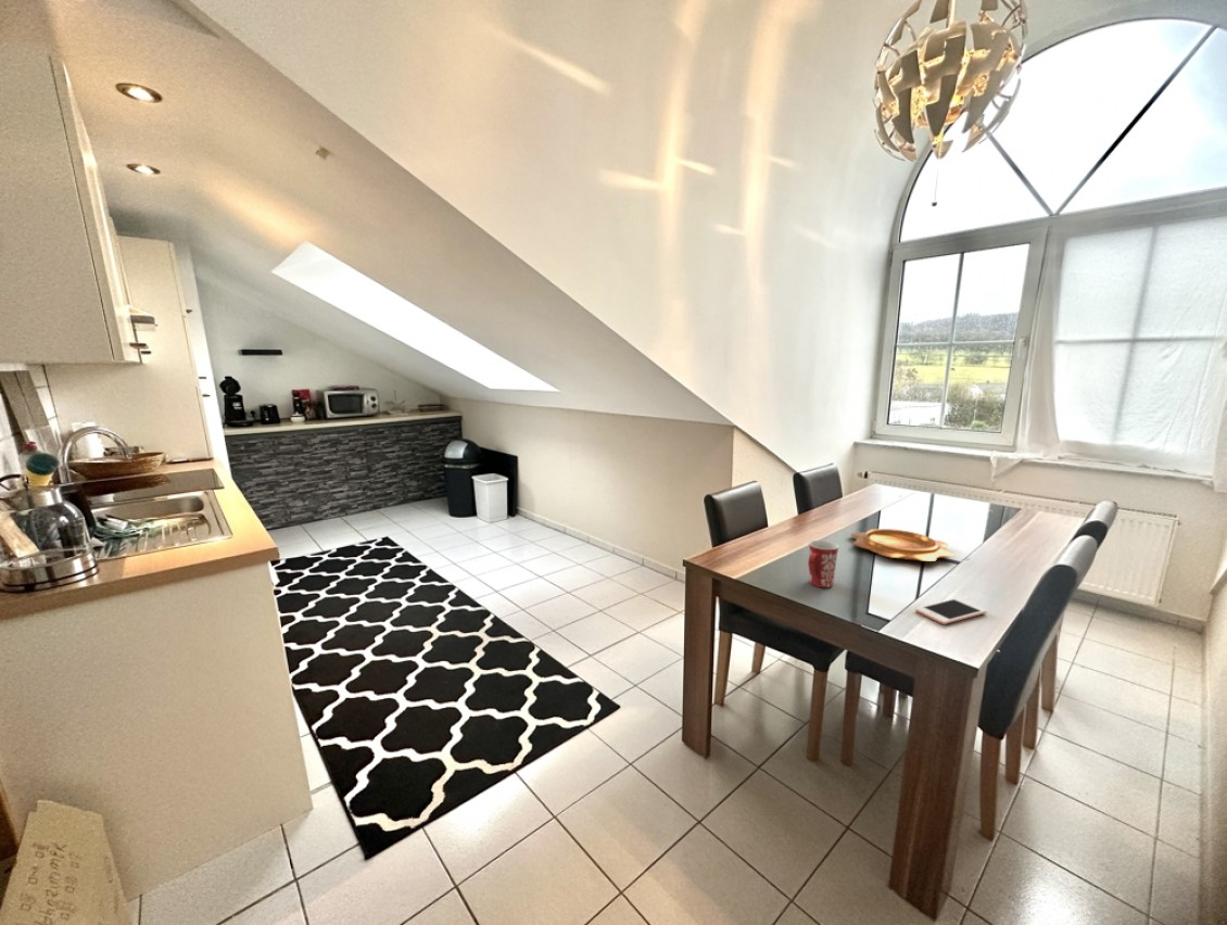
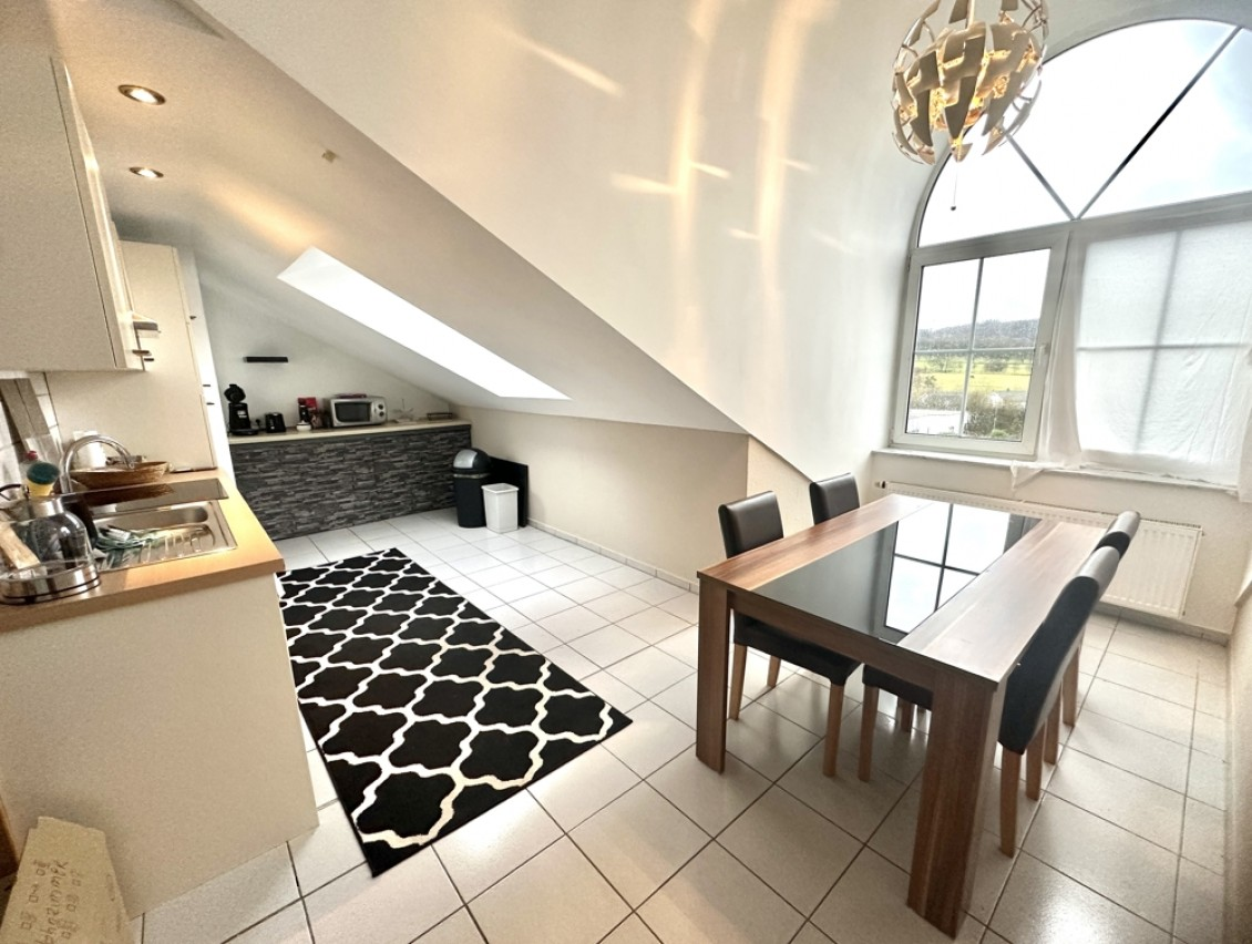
- cell phone [914,597,988,625]
- decorative bowl [849,528,957,562]
- mug [807,540,840,588]
